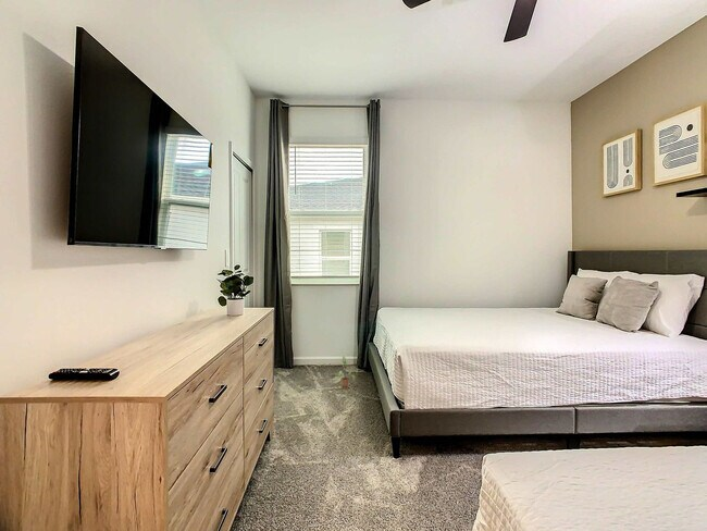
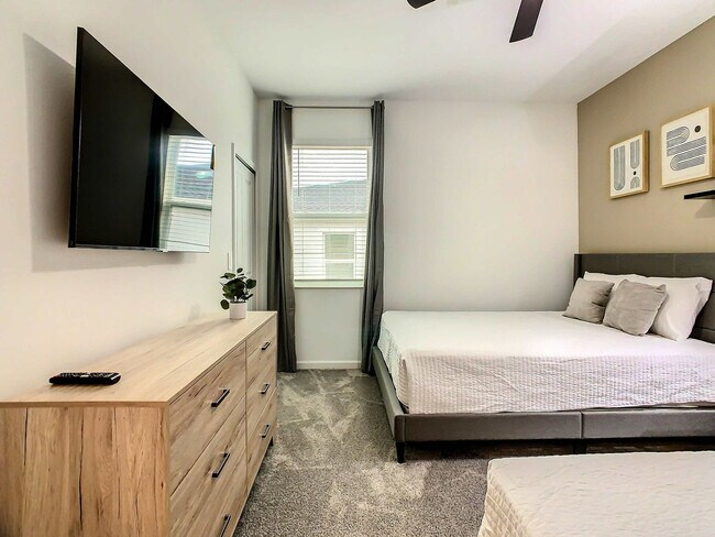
- potted plant [335,356,359,387]
